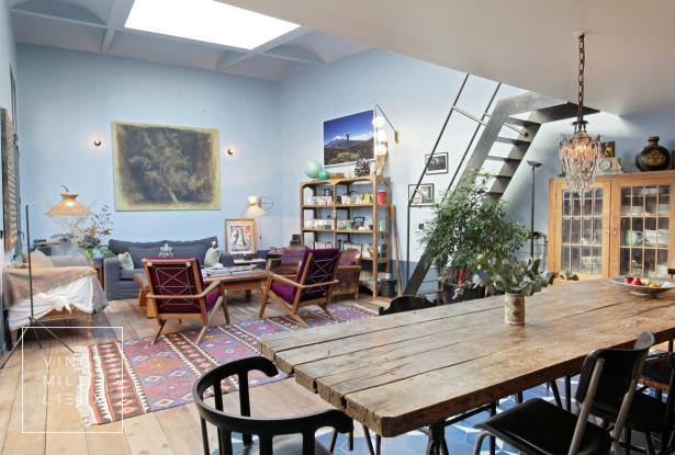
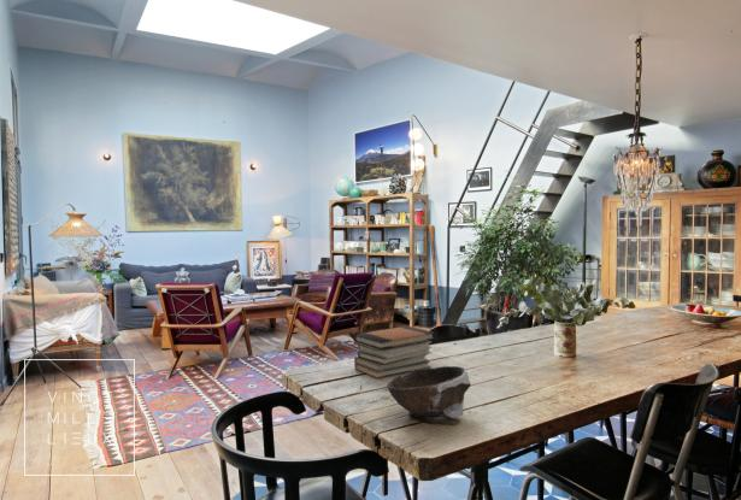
+ bowl [387,365,471,425]
+ book stack [353,325,436,380]
